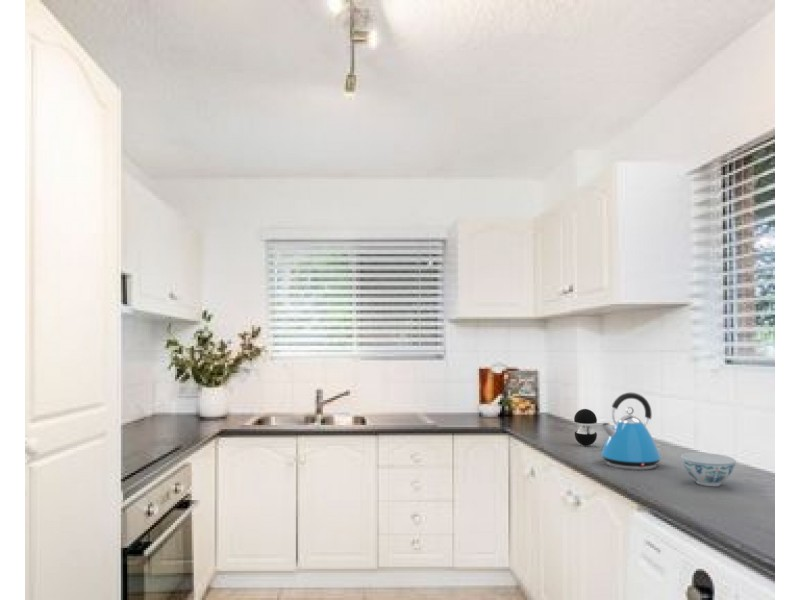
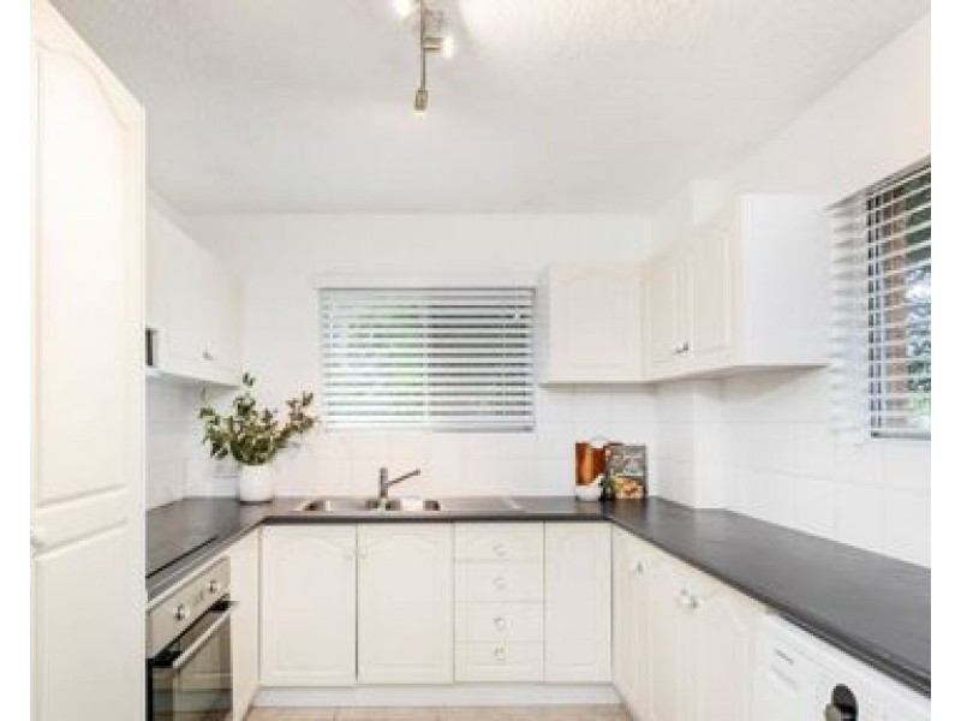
- speaker [573,408,598,447]
- chinaware [680,452,737,487]
- kettle [600,392,664,471]
